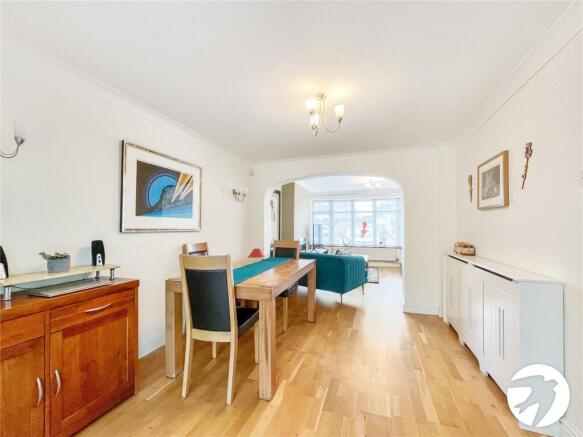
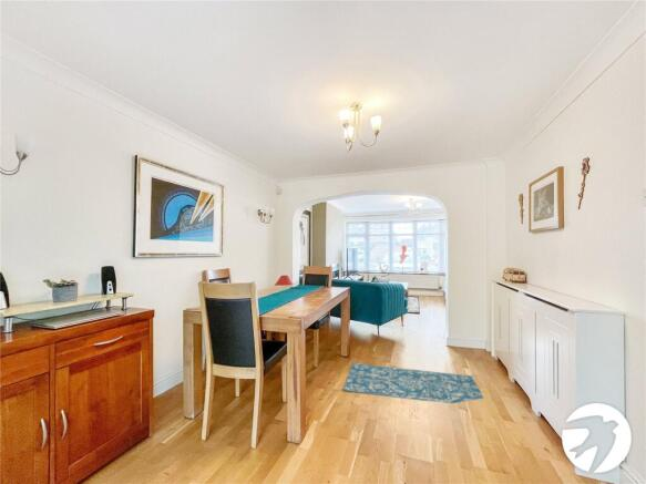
+ rug [341,362,485,404]
